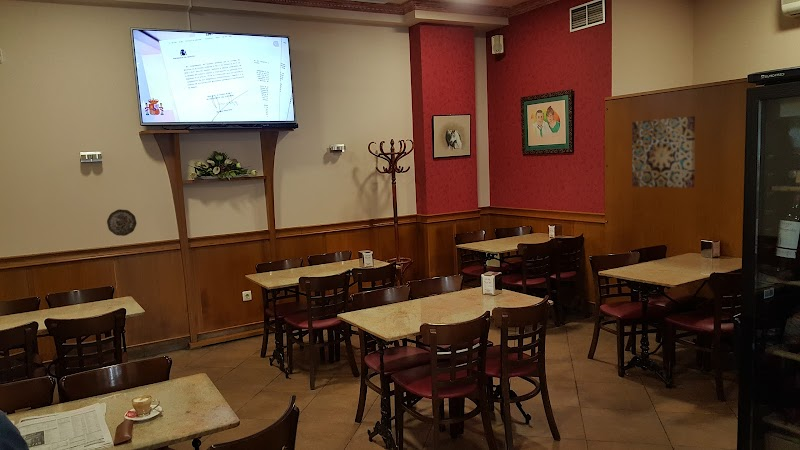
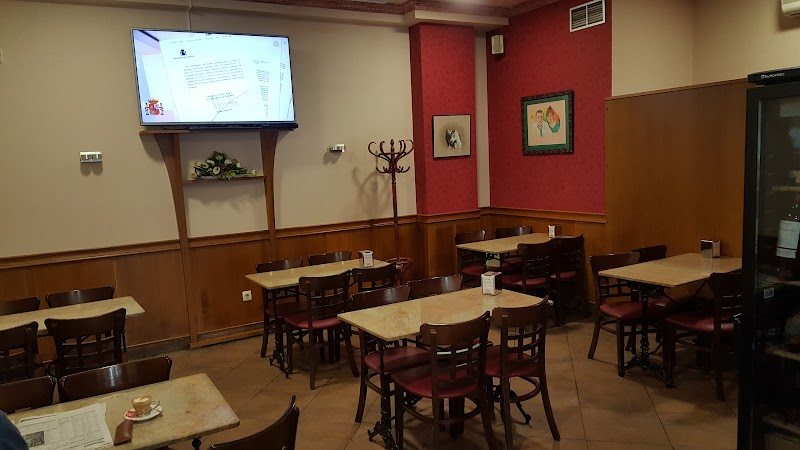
- wall art [631,115,696,189]
- decorative plate [106,208,138,237]
